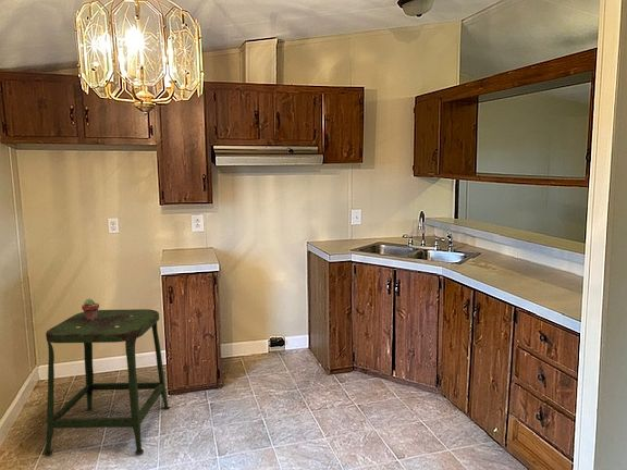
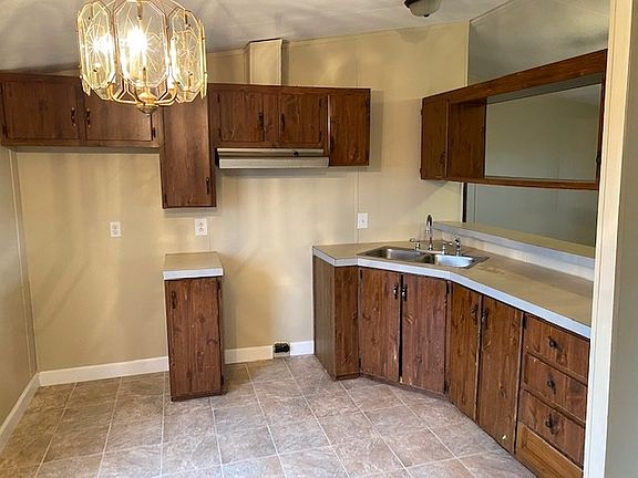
- potted succulent [81,298,100,320]
- stool [44,308,171,457]
